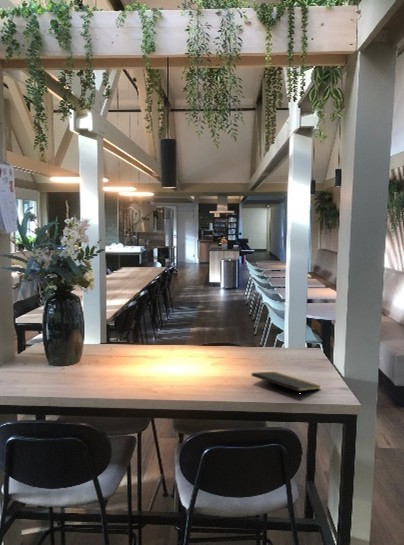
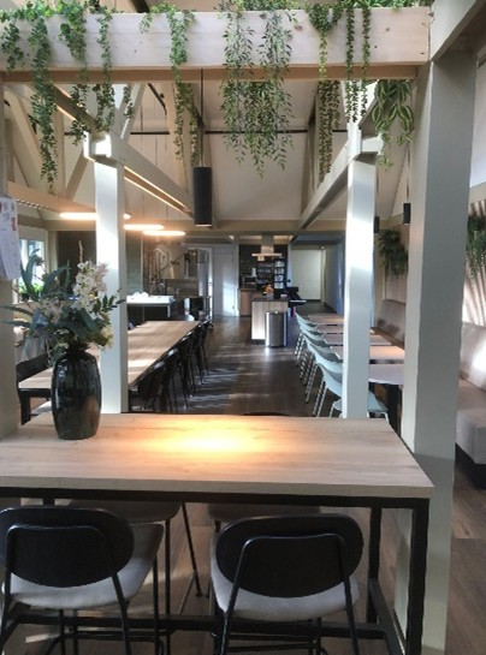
- notepad [251,371,321,401]
